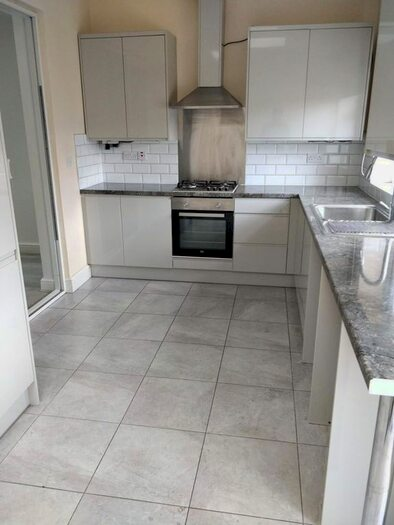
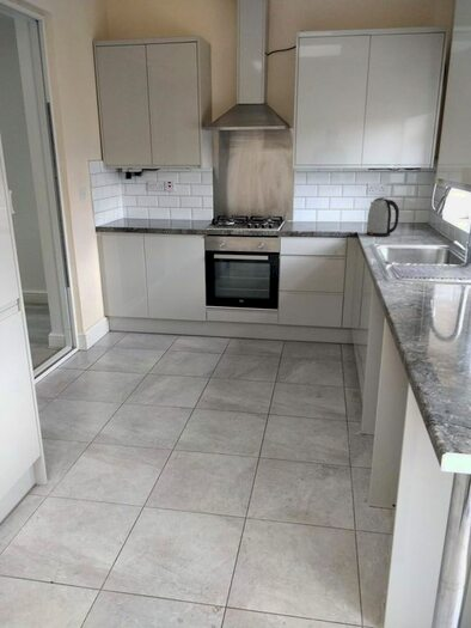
+ kettle [366,196,400,238]
